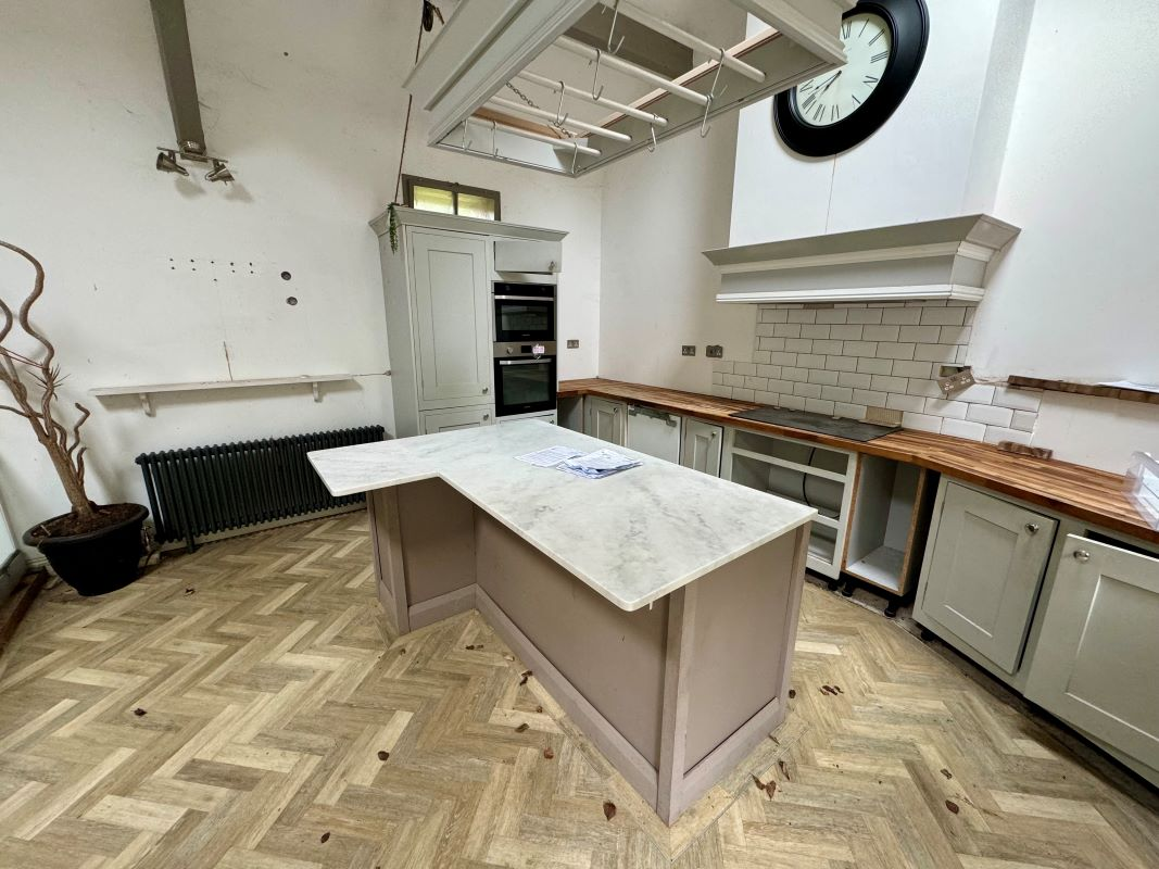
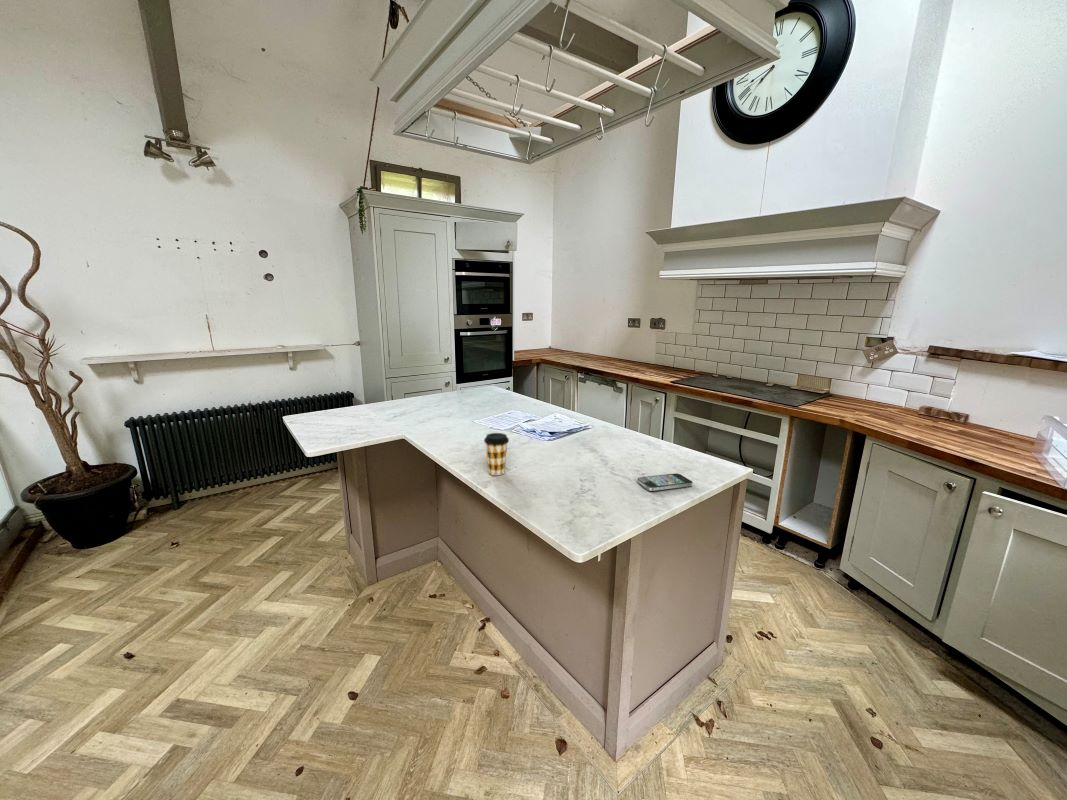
+ coffee cup [483,432,510,476]
+ smartphone [636,472,694,492]
